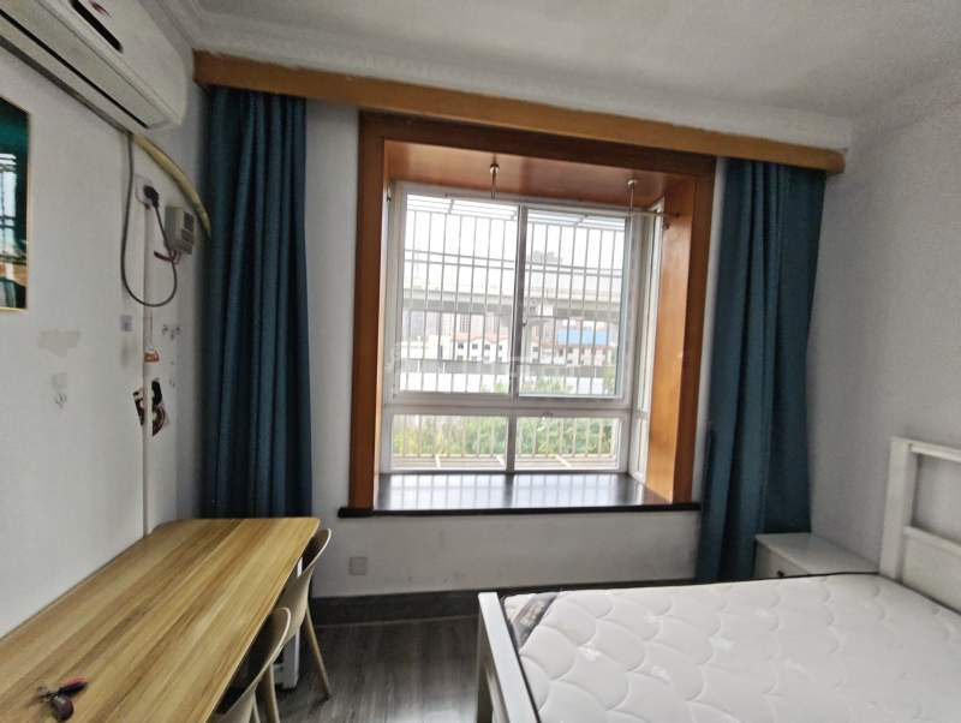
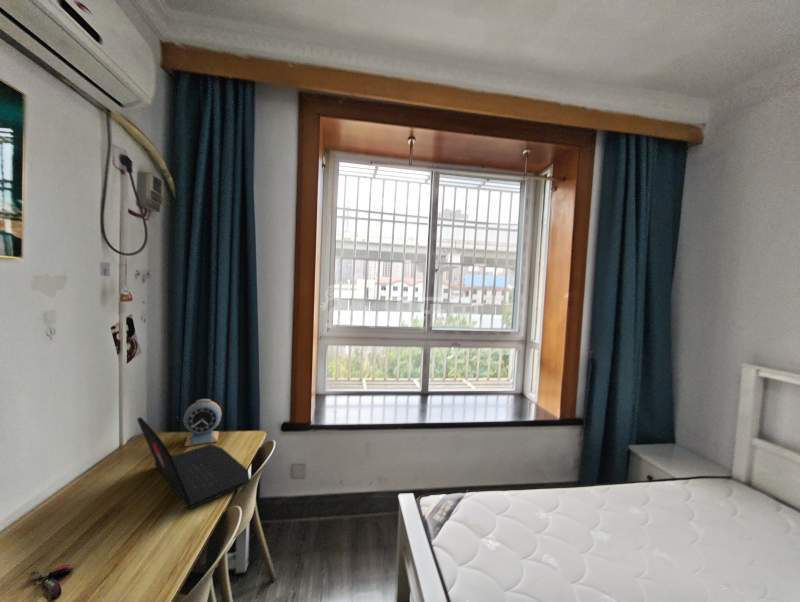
+ alarm clock [182,398,223,447]
+ laptop [136,416,251,510]
